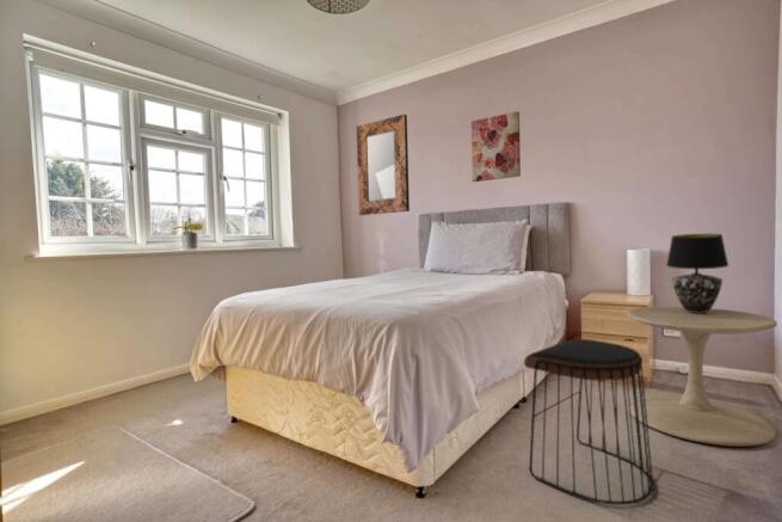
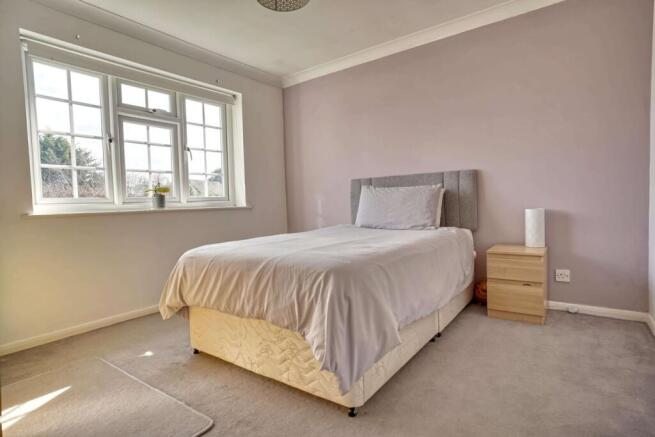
- stool [523,338,655,505]
- table lamp [665,233,729,313]
- side table [626,306,778,448]
- wall art [470,110,522,183]
- home mirror [356,113,411,216]
